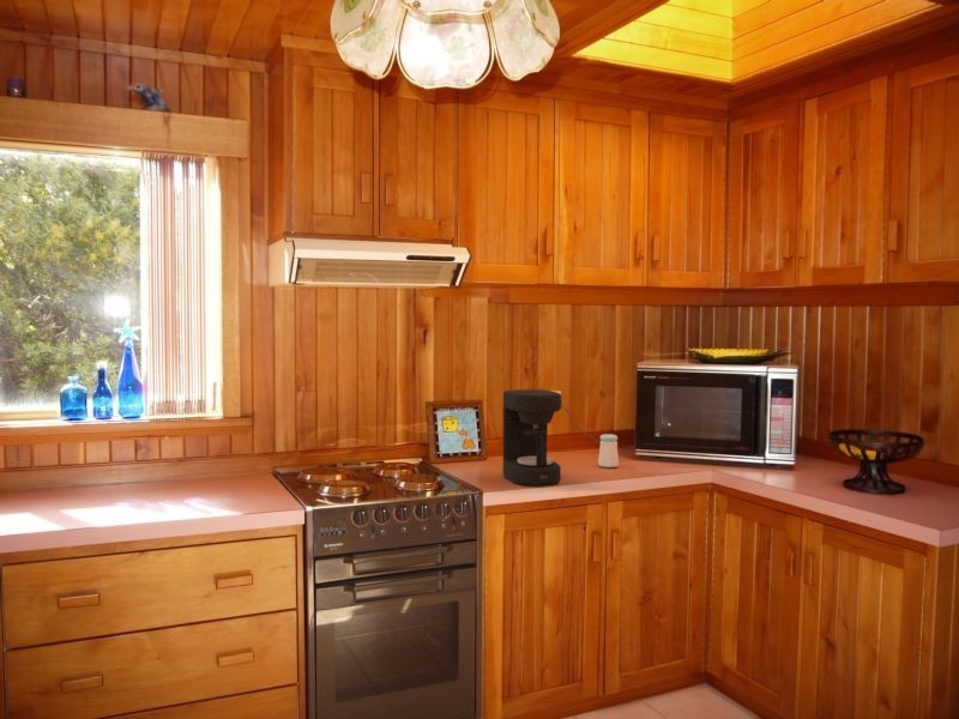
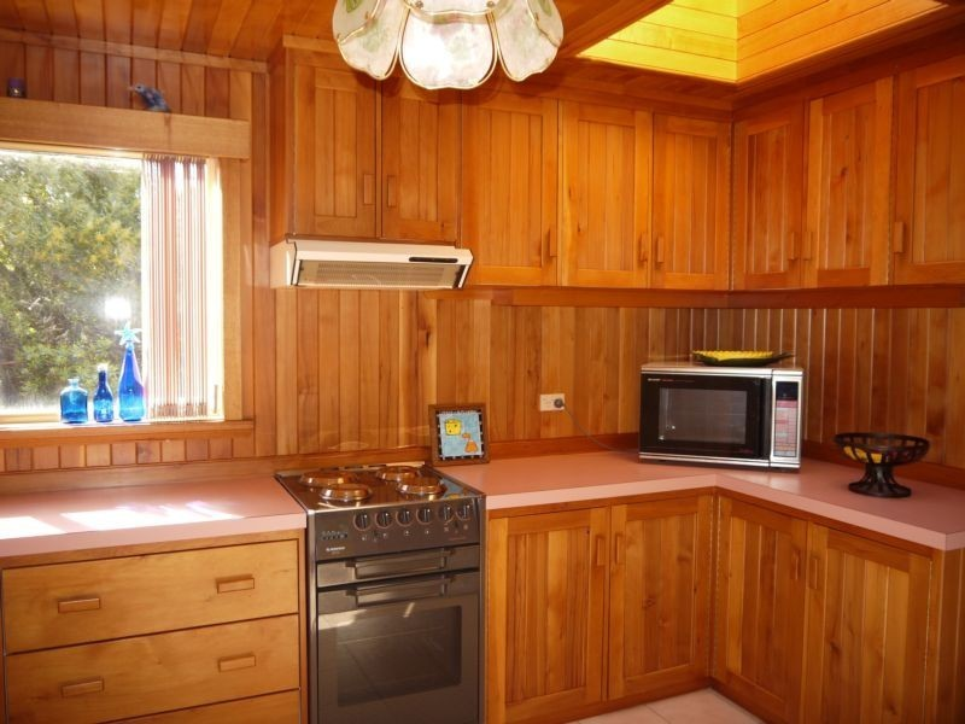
- coffee maker [502,388,562,488]
- salt shaker [597,433,620,469]
